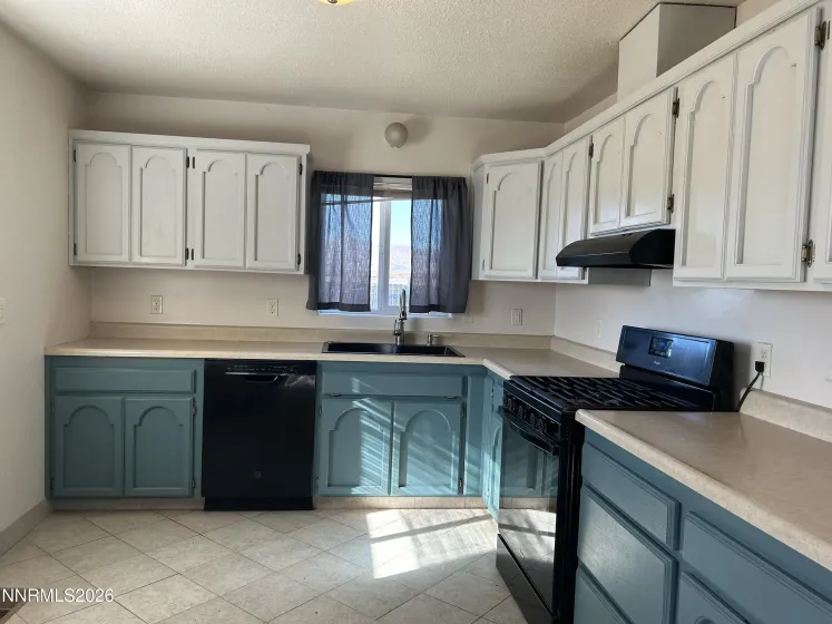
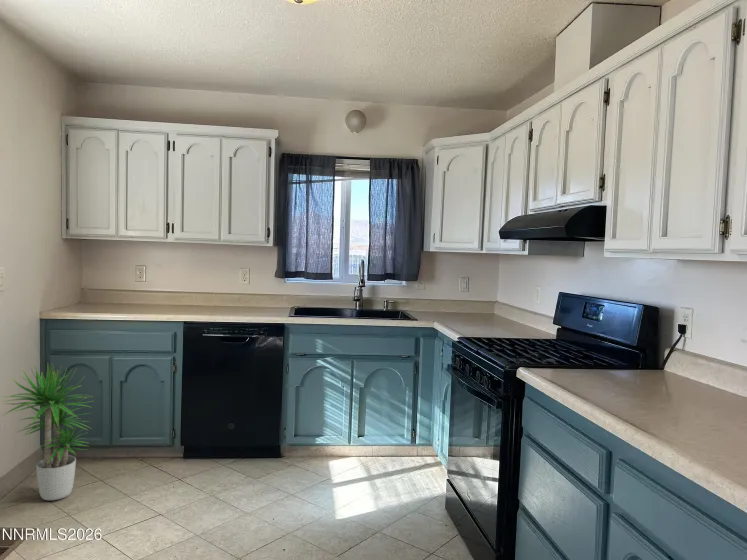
+ potted plant [1,363,93,501]
